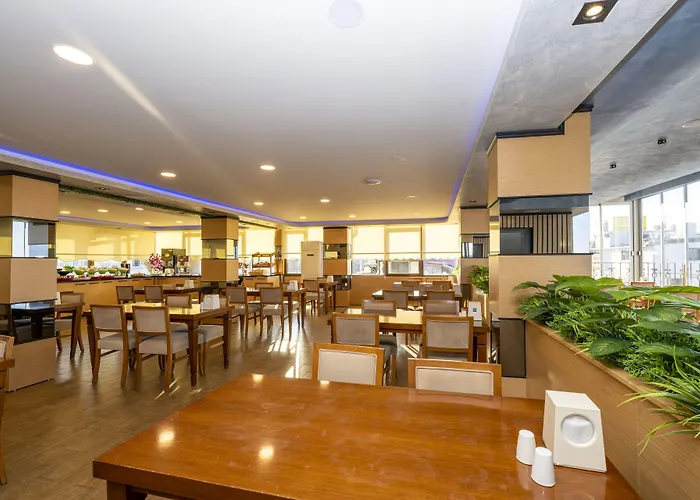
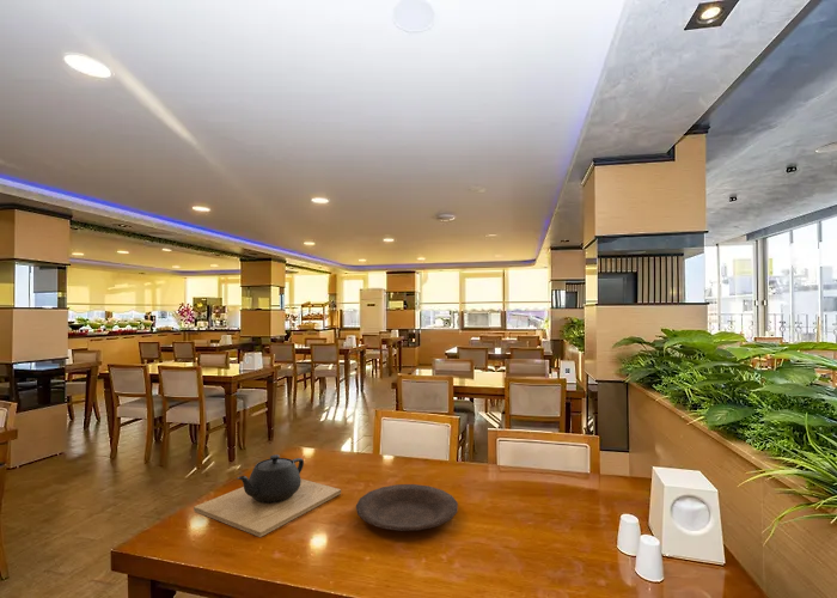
+ teapot [193,453,342,538]
+ plate [355,483,459,532]
